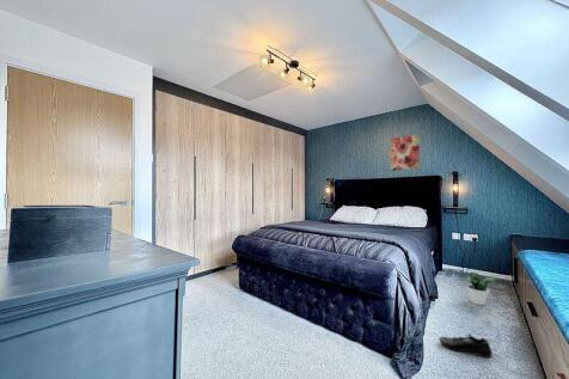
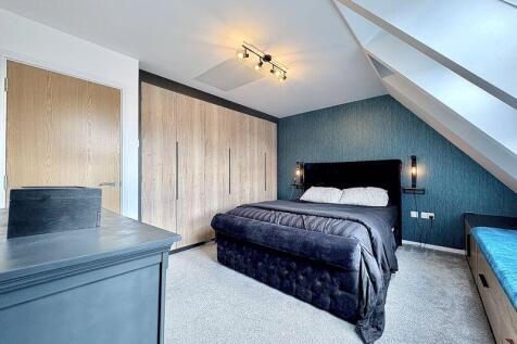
- potted plant [459,271,500,306]
- wall art [390,134,421,172]
- shoe [438,332,494,359]
